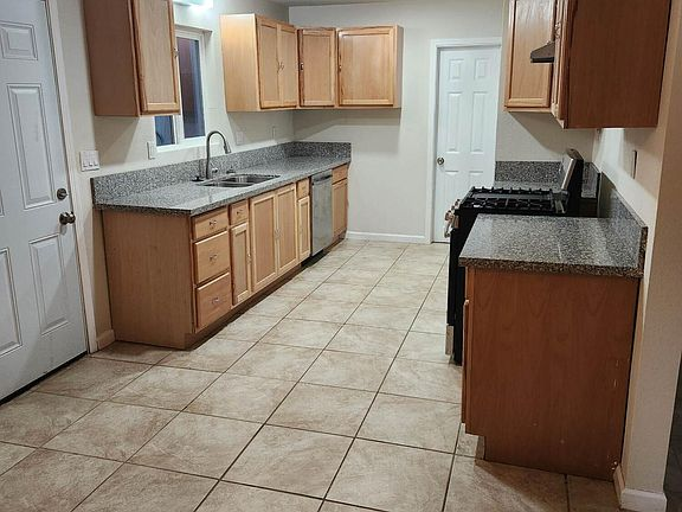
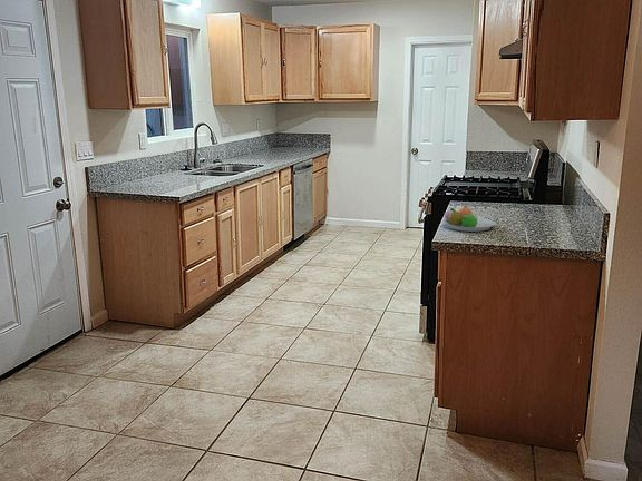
+ fruit bowl [442,206,496,233]
